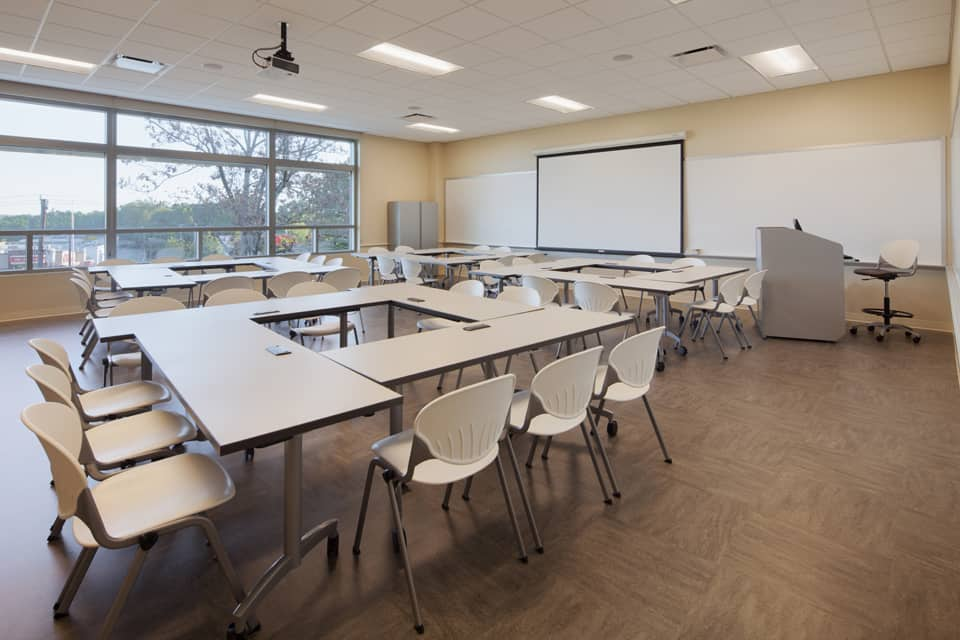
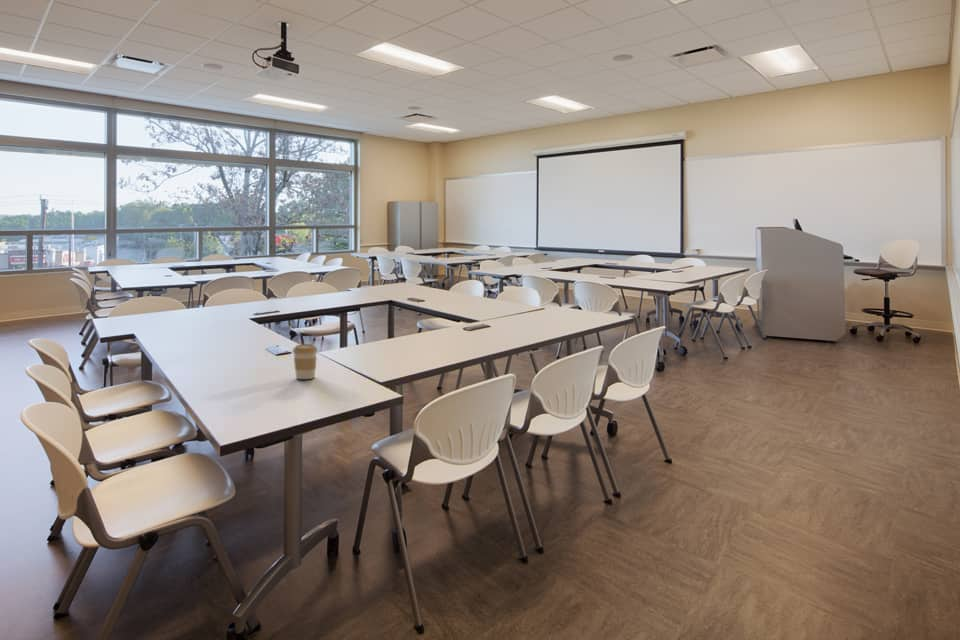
+ coffee cup [292,343,319,380]
